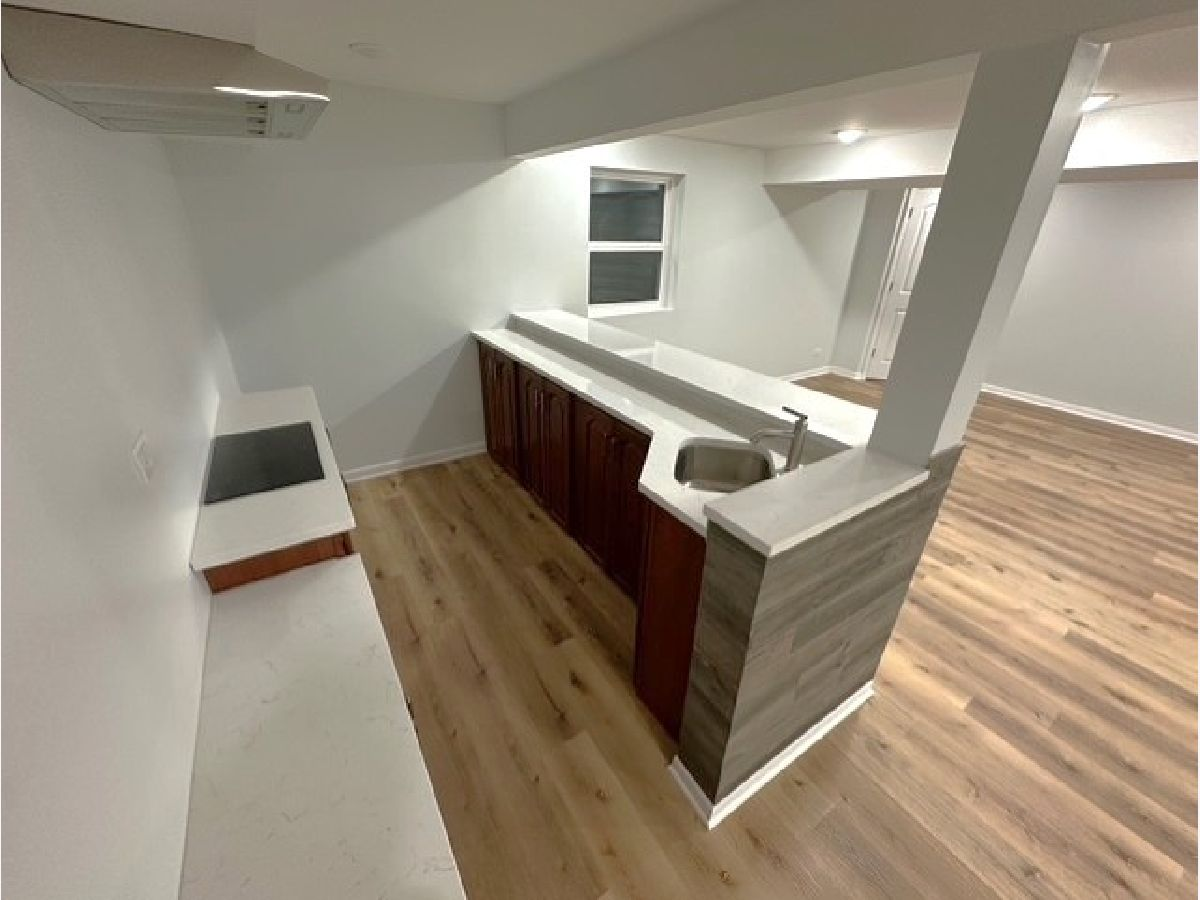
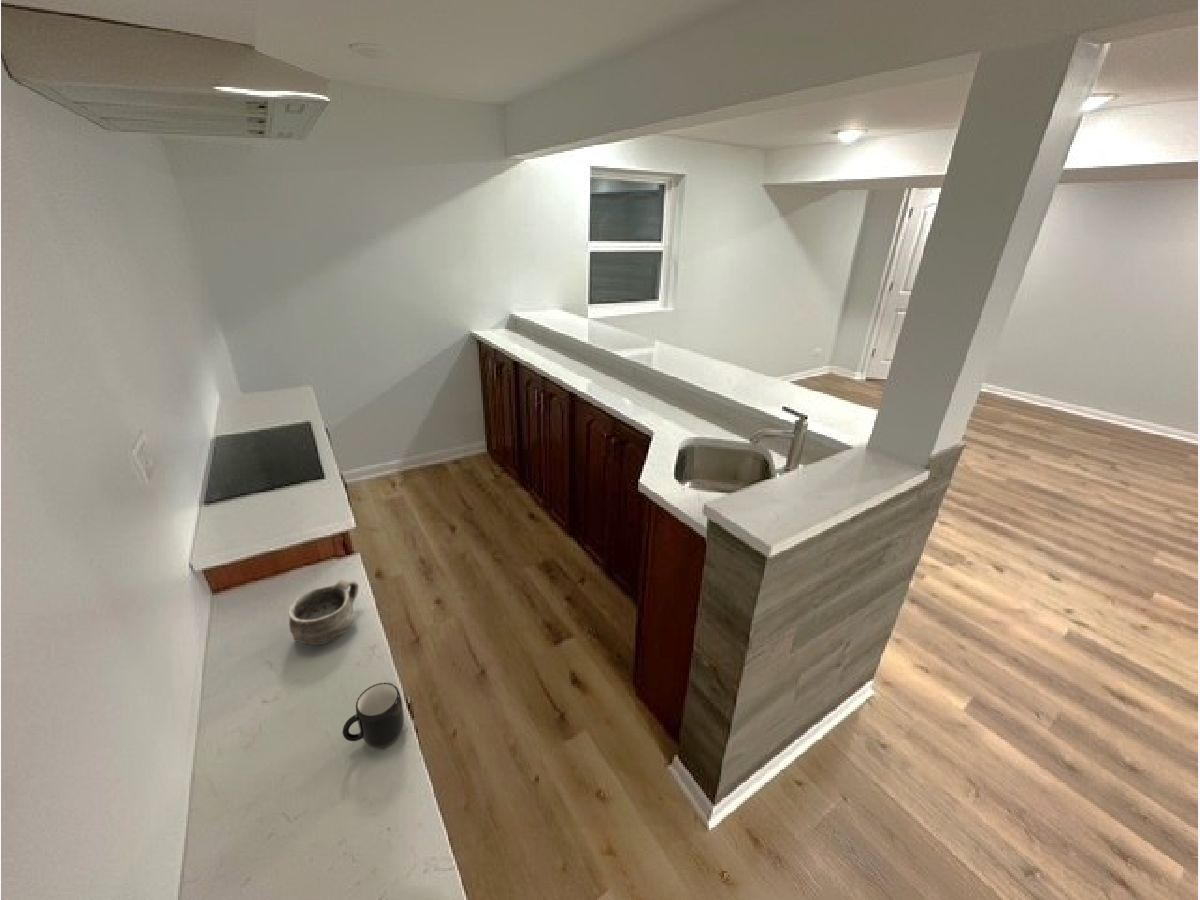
+ bowl [287,577,359,646]
+ mug [342,682,405,750]
